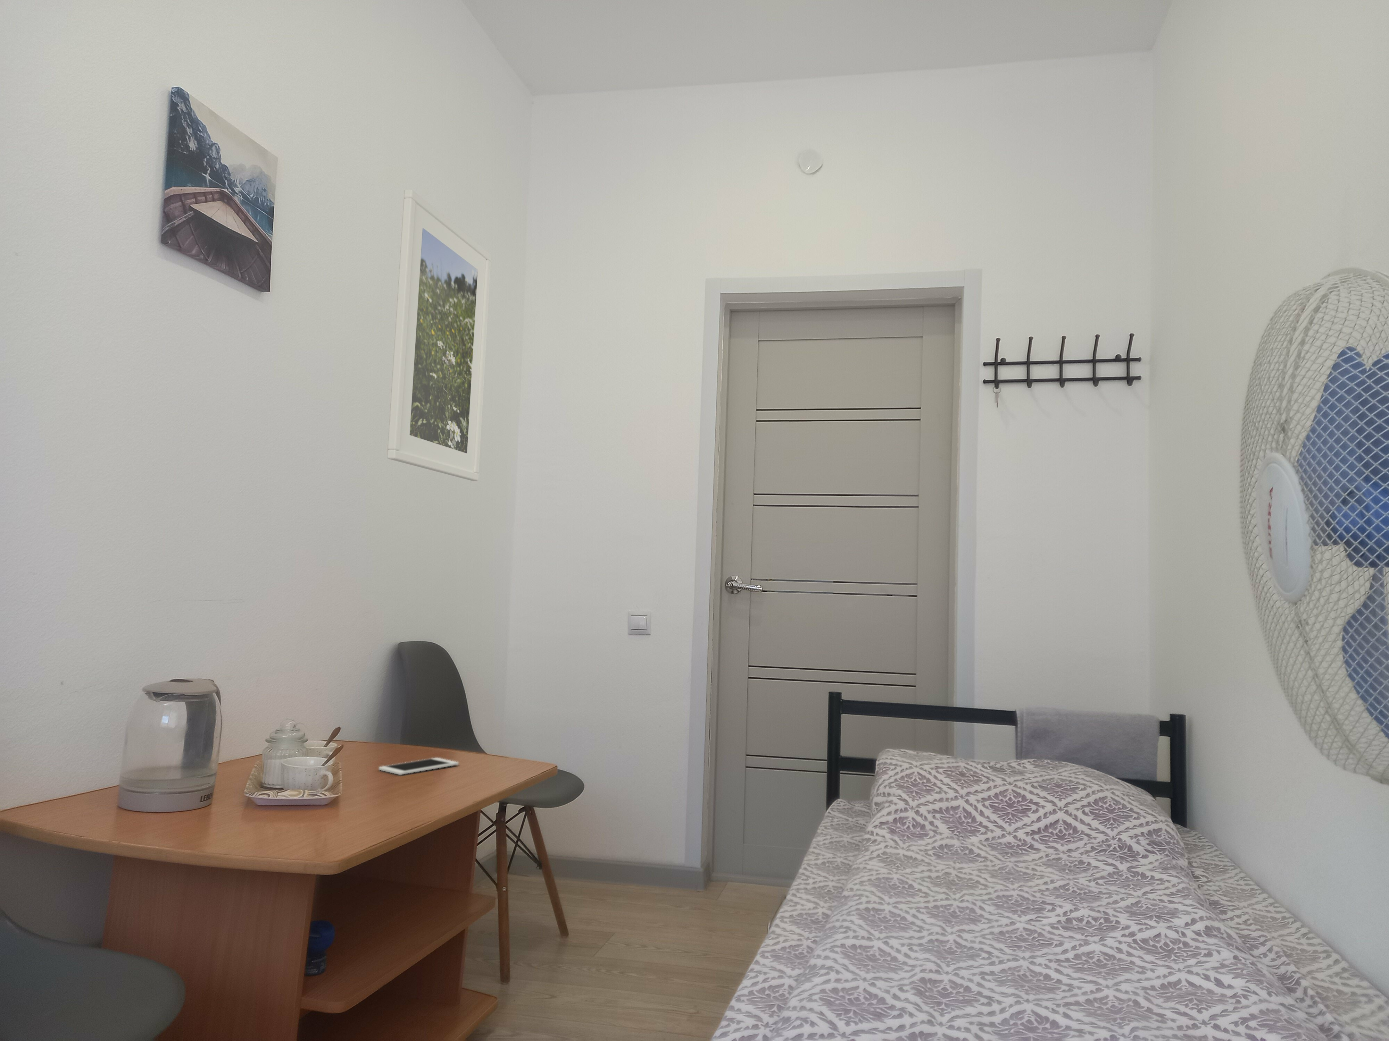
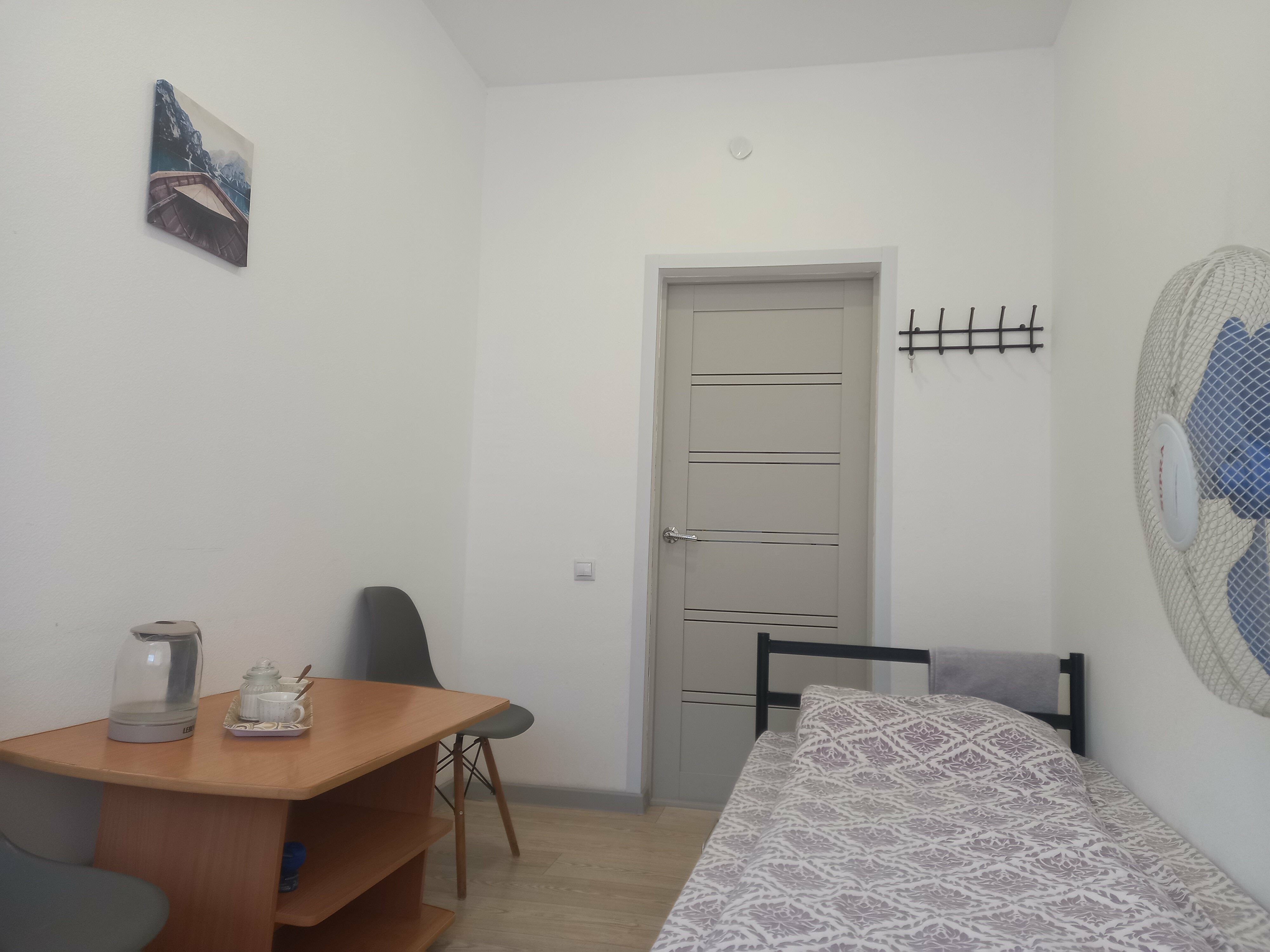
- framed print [387,189,492,481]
- cell phone [378,758,459,775]
